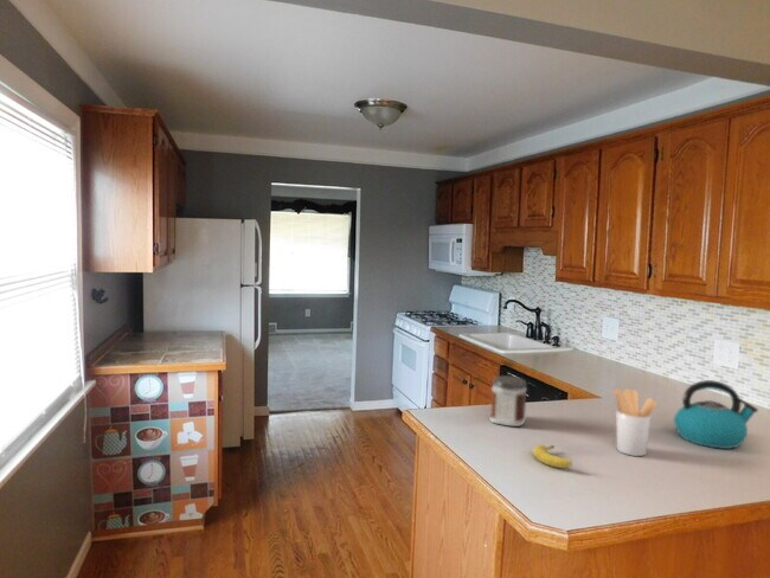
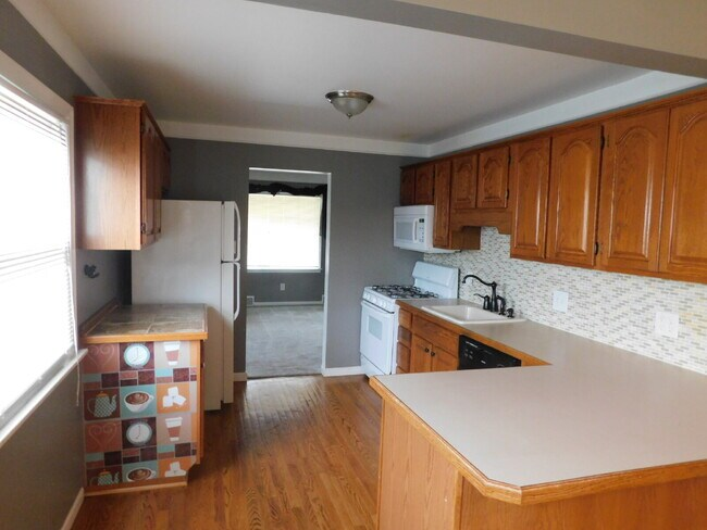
- jar [488,374,528,428]
- utensil holder [612,387,659,457]
- kettle [673,379,759,450]
- fruit [532,444,573,469]
